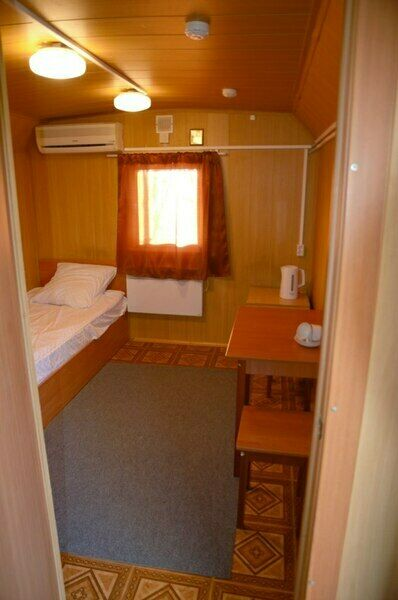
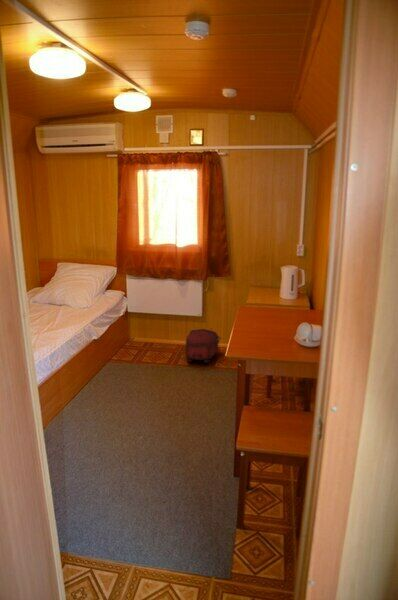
+ backpack [185,327,221,364]
